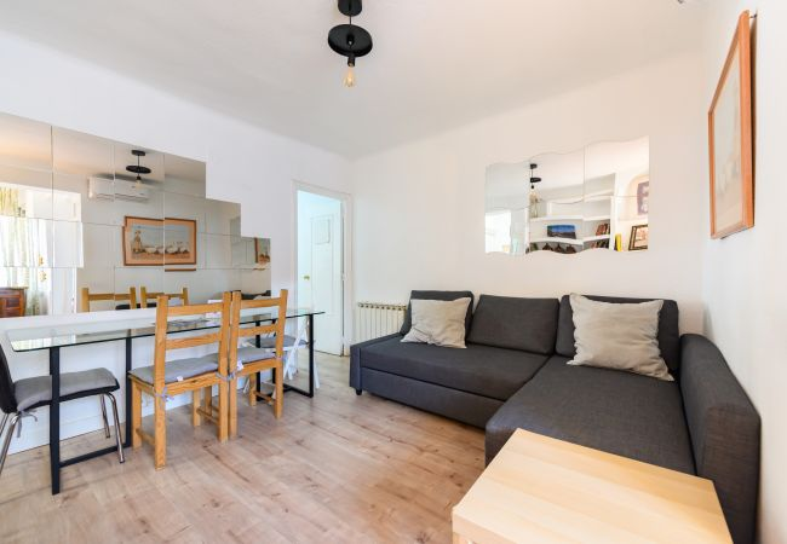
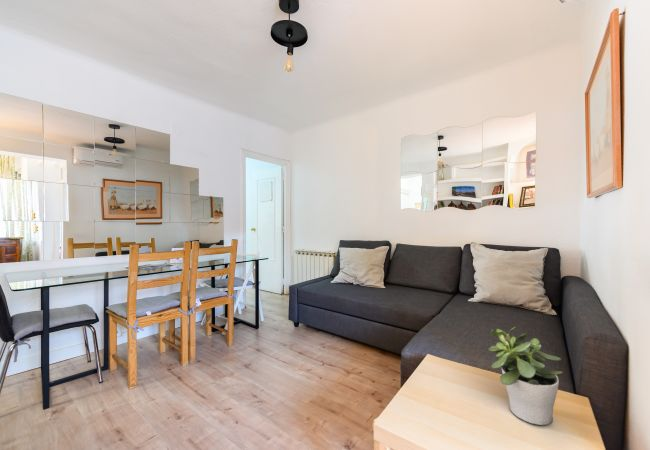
+ potted plant [488,326,564,427]
